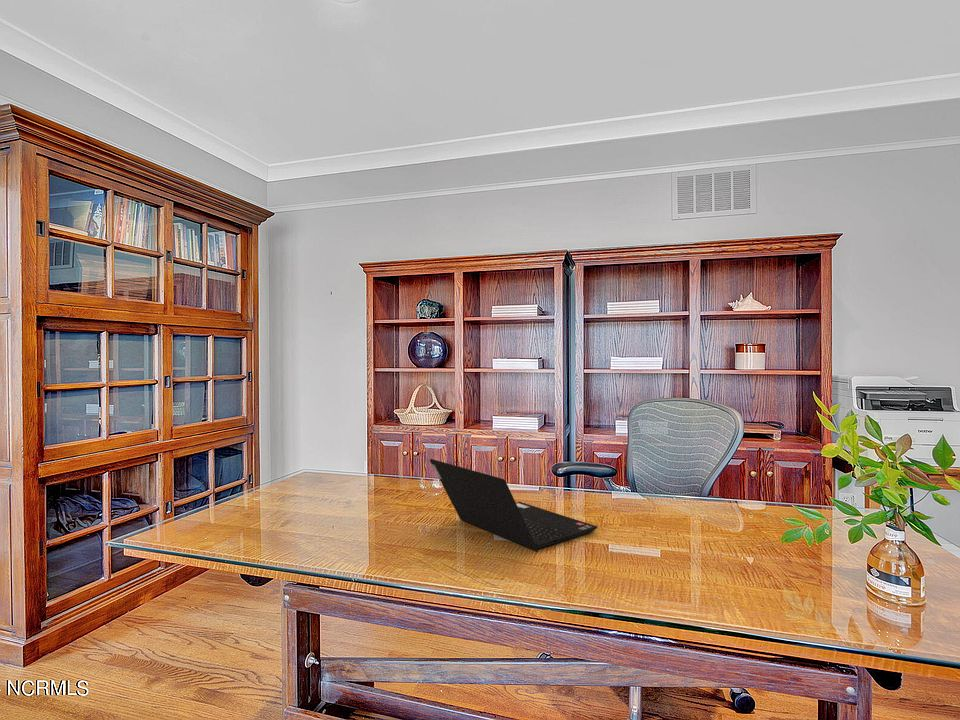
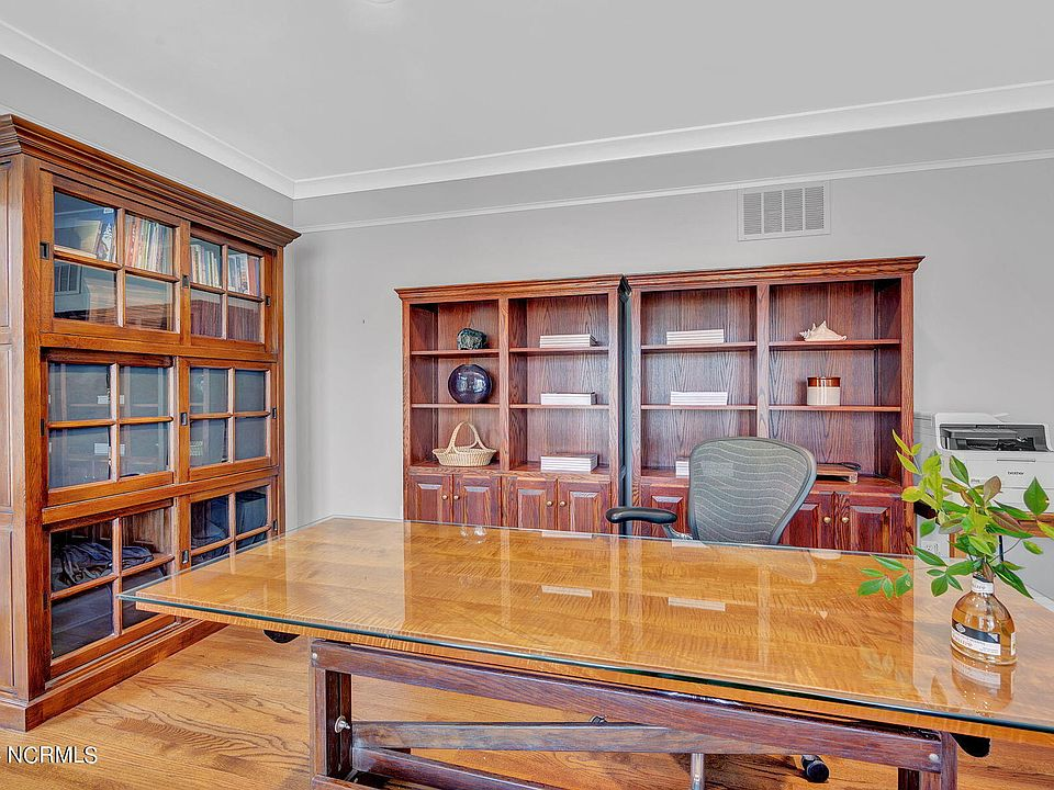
- laptop computer [429,458,599,552]
